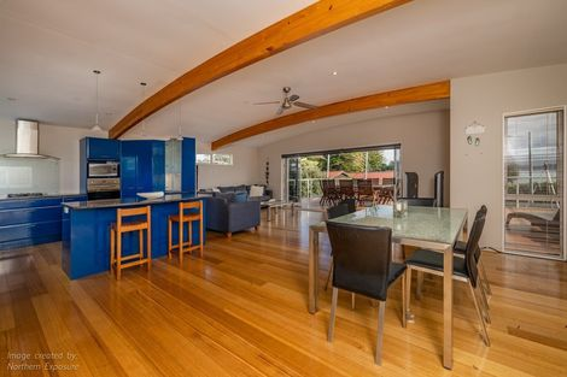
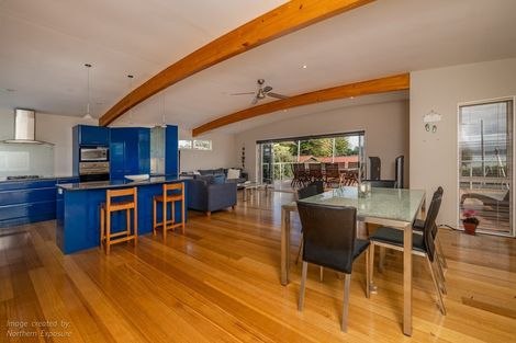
+ potted plant [459,208,482,236]
